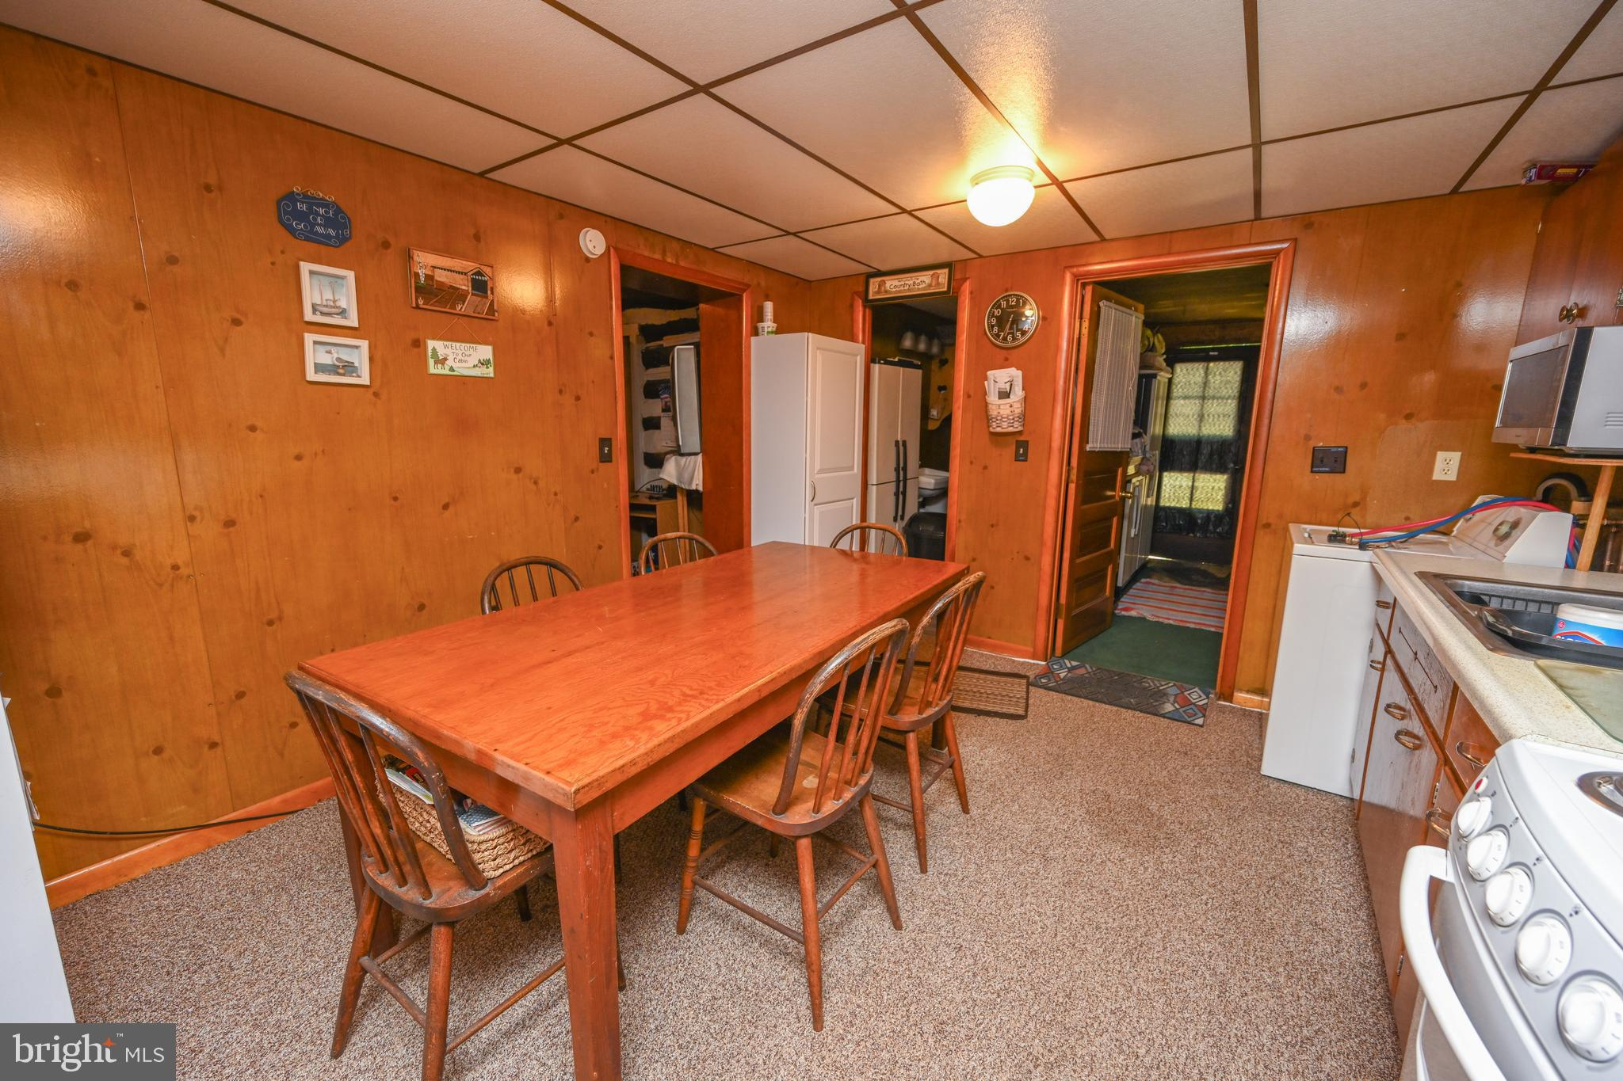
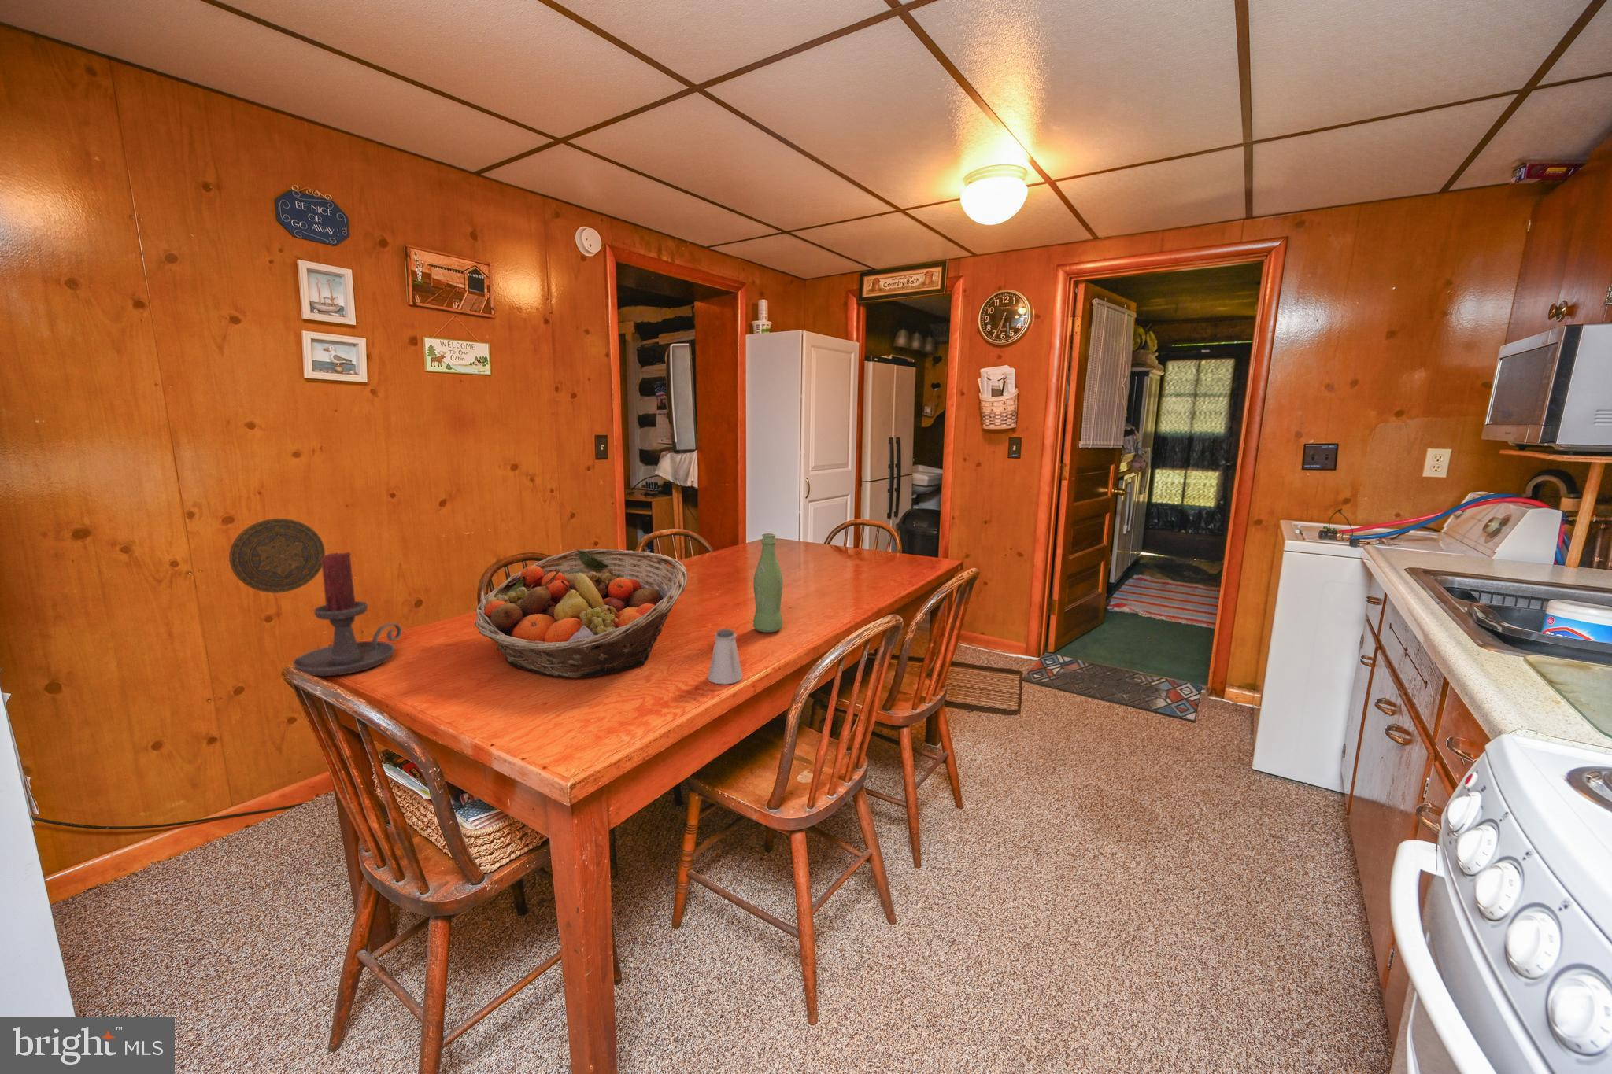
+ saltshaker [707,628,744,686]
+ decorative plate [228,518,326,595]
+ fruit basket [473,549,688,678]
+ candle holder [292,550,403,677]
+ bottle [753,532,784,633]
